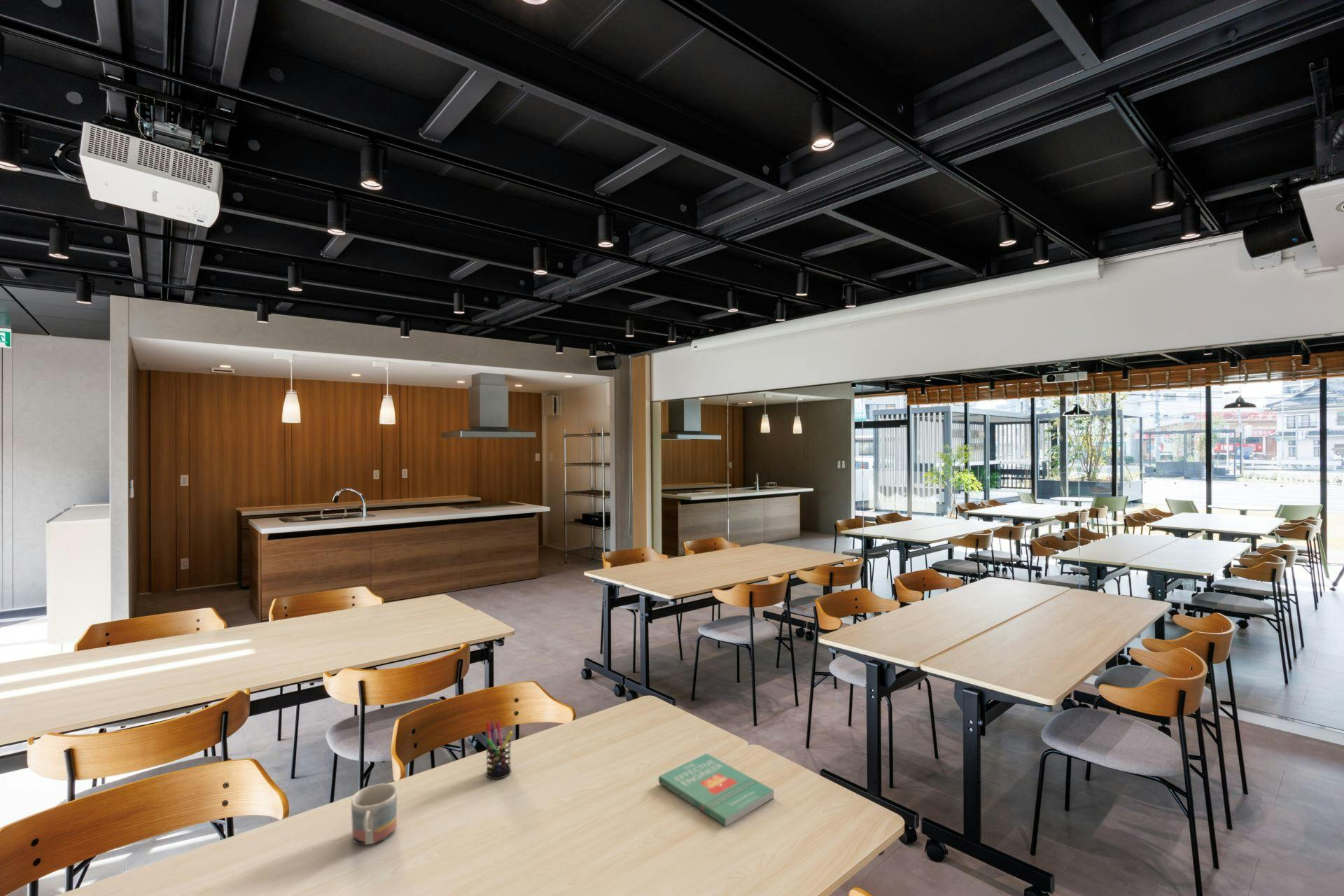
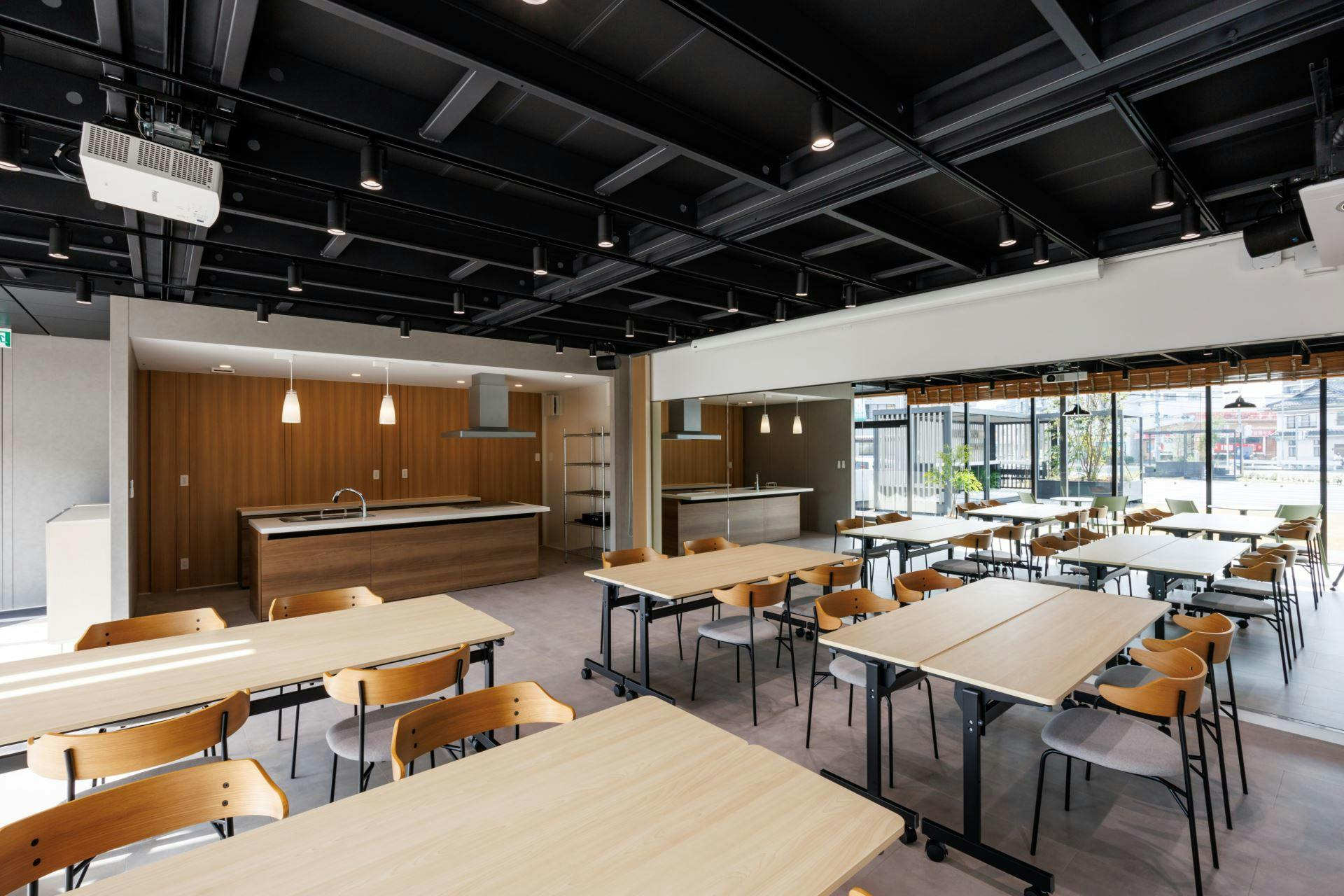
- book [658,752,775,827]
- pen holder [485,721,514,780]
- mug [351,783,398,846]
